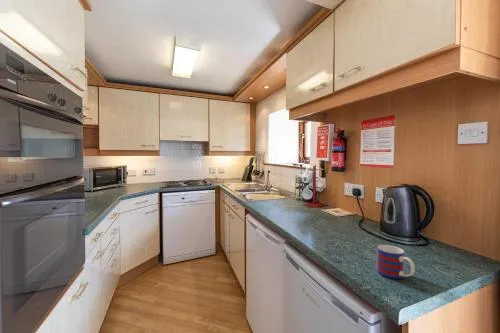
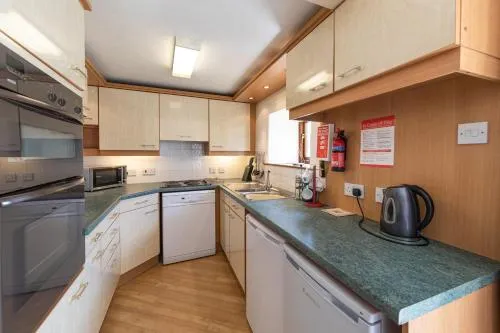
- mug [376,244,416,280]
